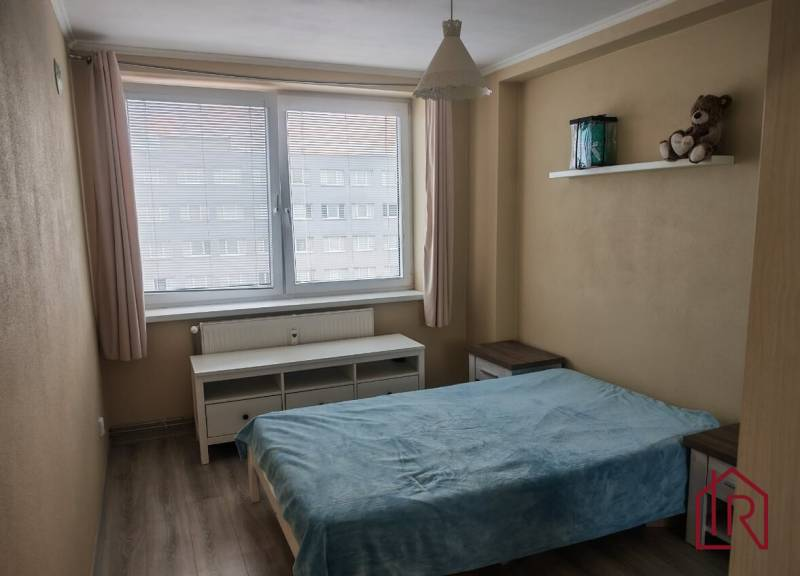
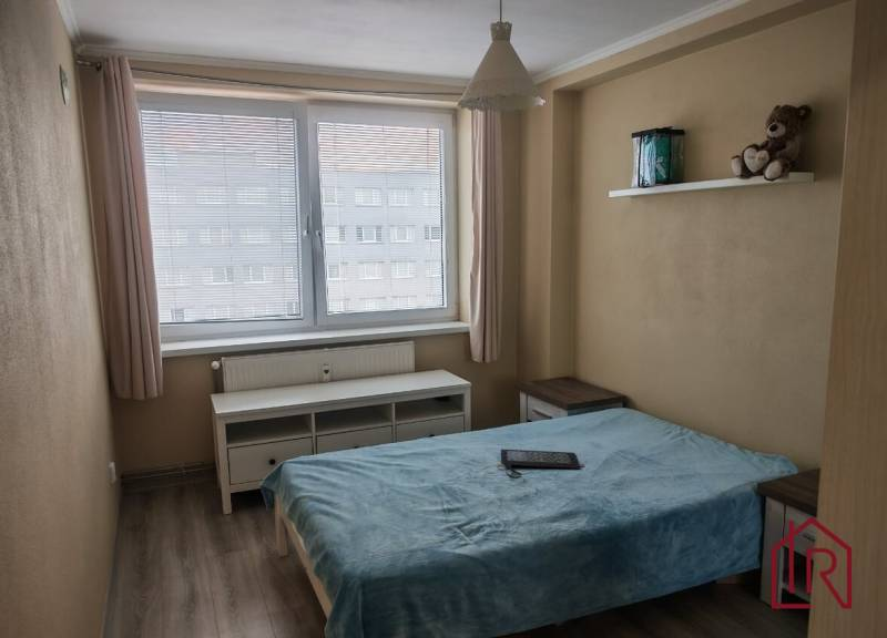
+ clutch bag [495,449,585,480]
